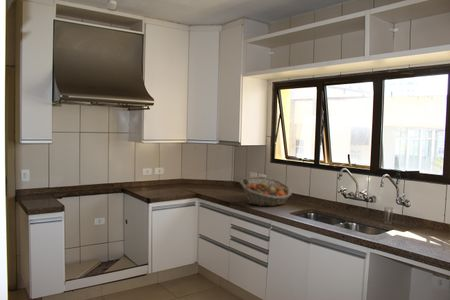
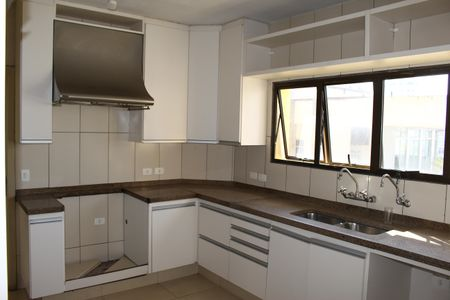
- fruit basket [239,176,293,207]
